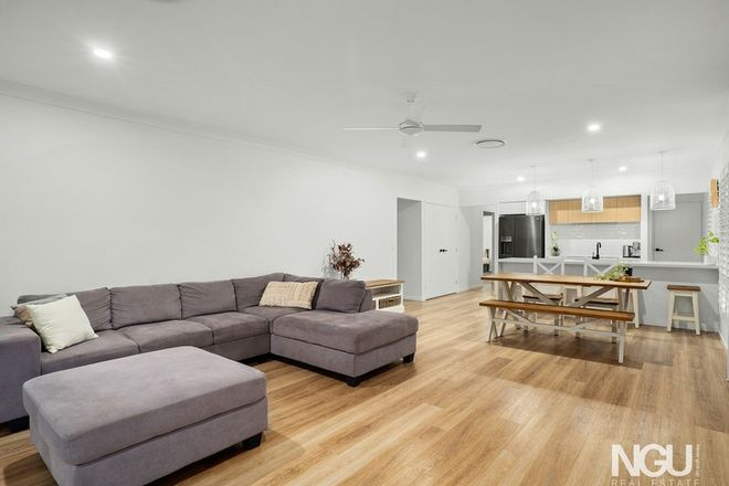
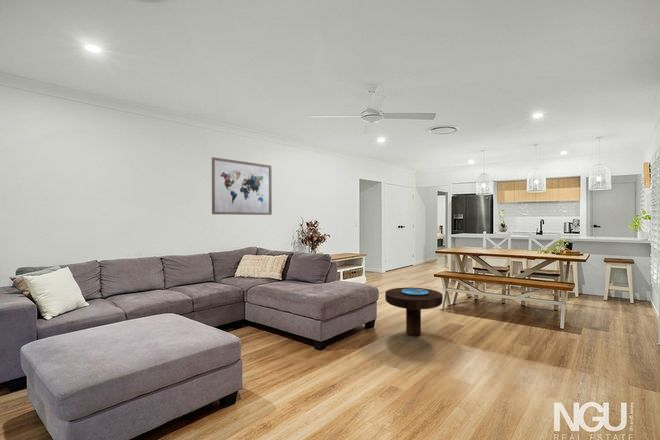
+ side table [384,286,444,337]
+ wall art [211,156,273,216]
